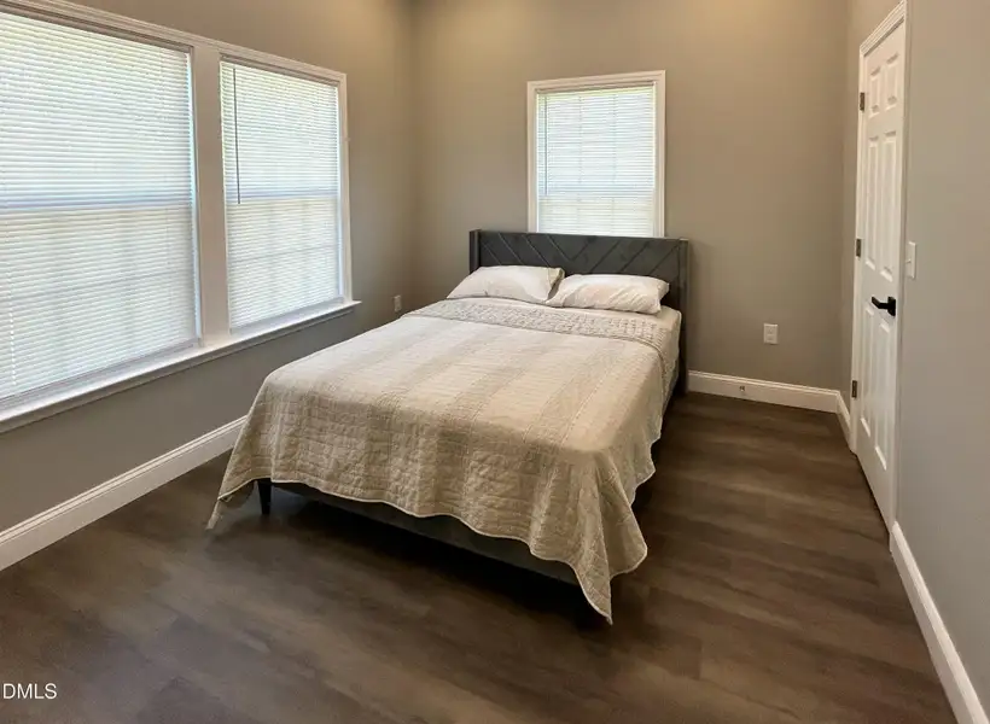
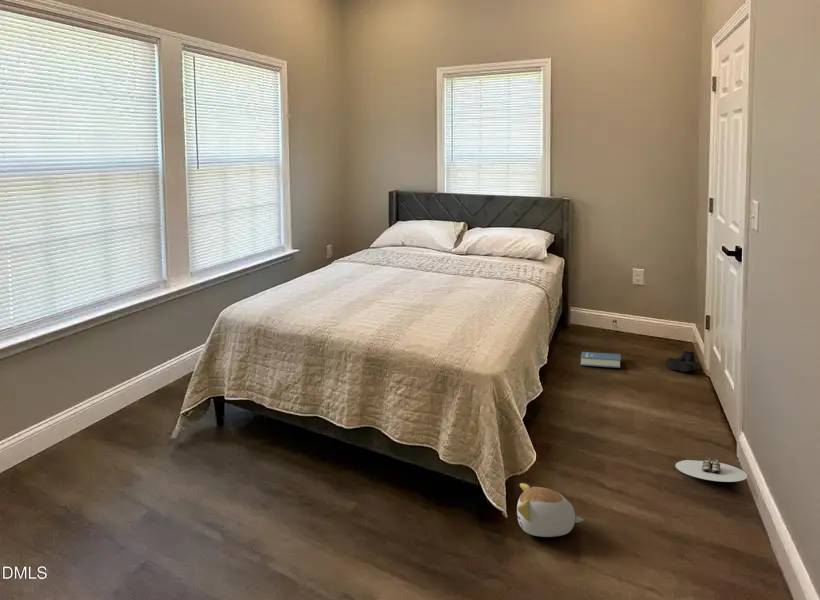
+ book [579,351,622,369]
+ plush toy [516,482,584,538]
+ shoe [674,456,748,483]
+ boots [665,349,701,373]
